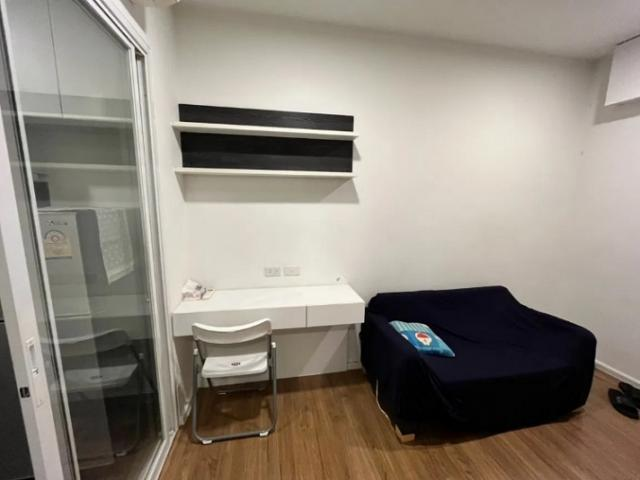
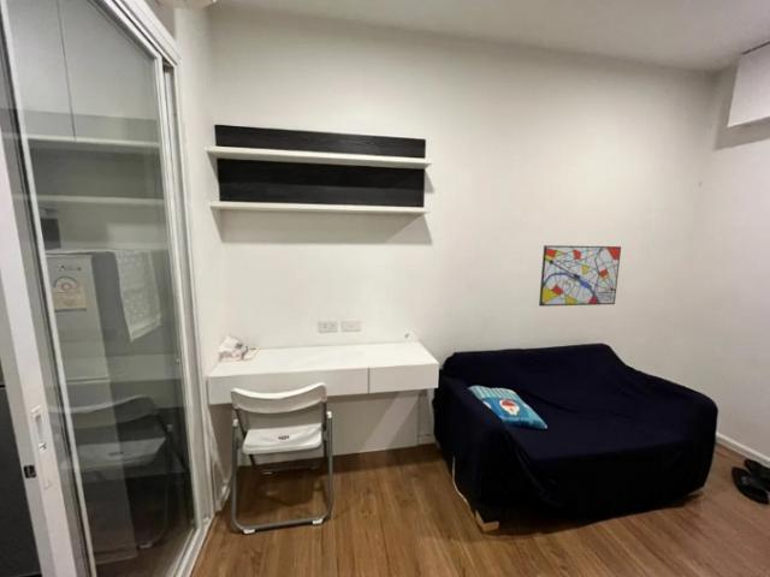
+ wall art [538,244,622,308]
